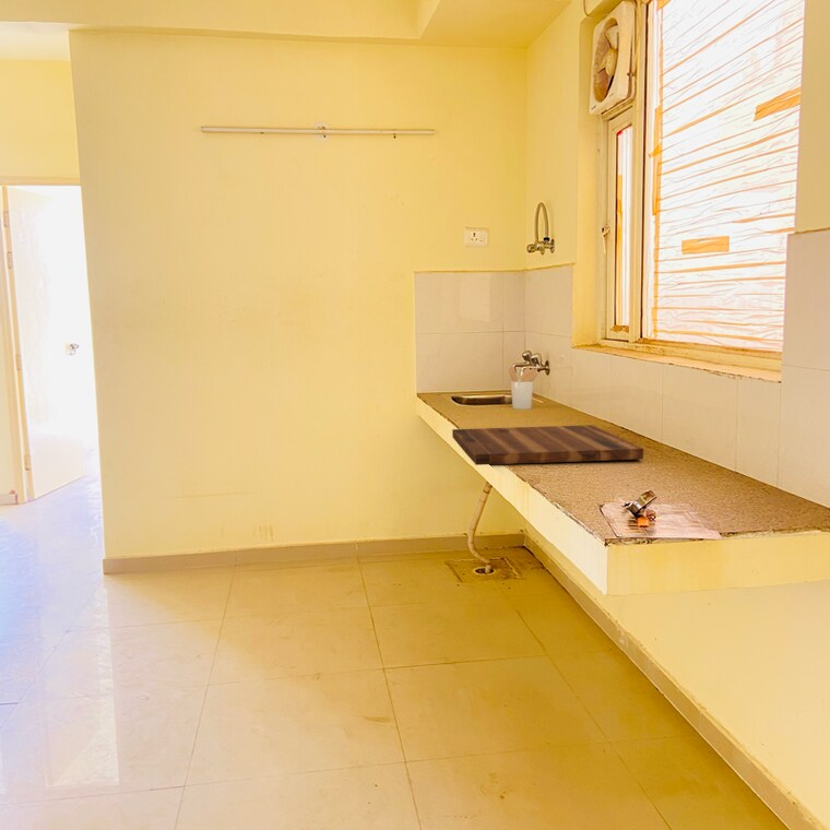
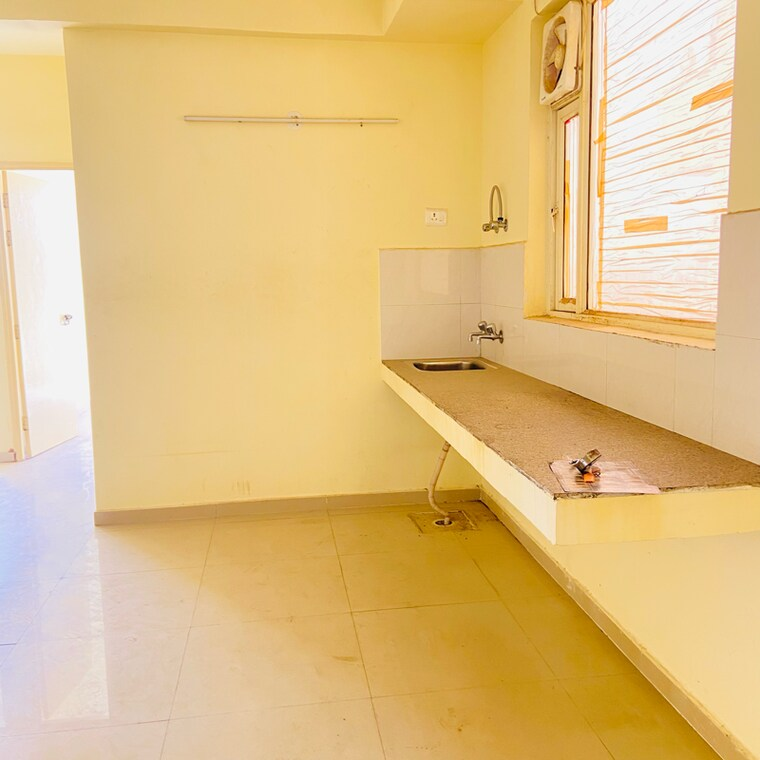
- utensil holder [508,366,538,411]
- cutting board [451,424,644,466]
